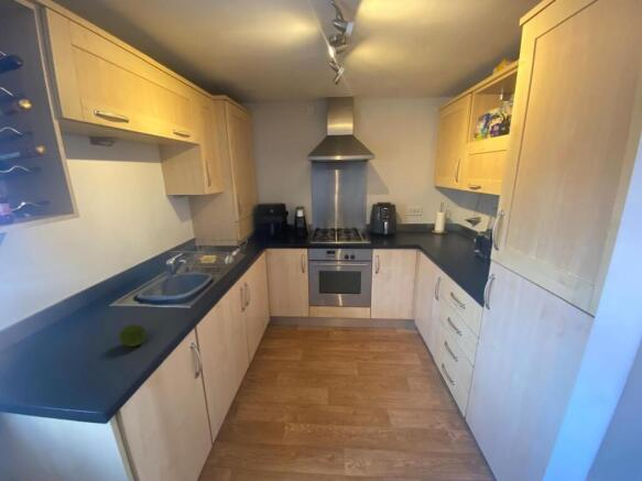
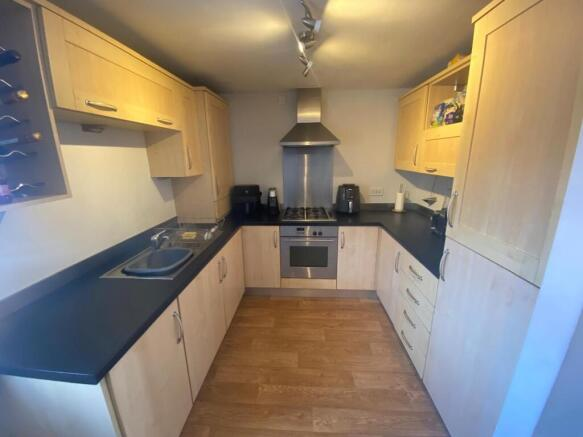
- fruit [118,324,148,348]
